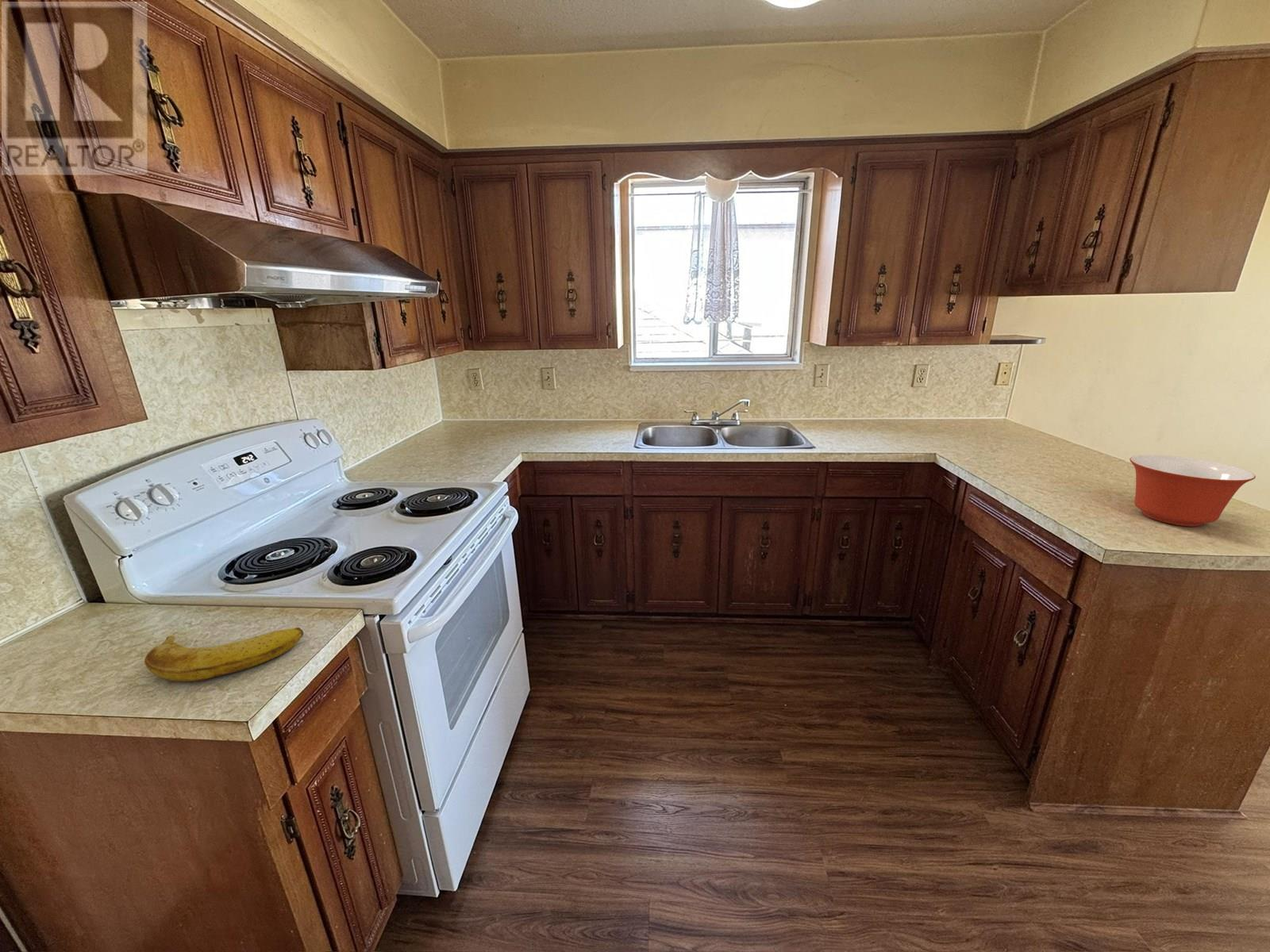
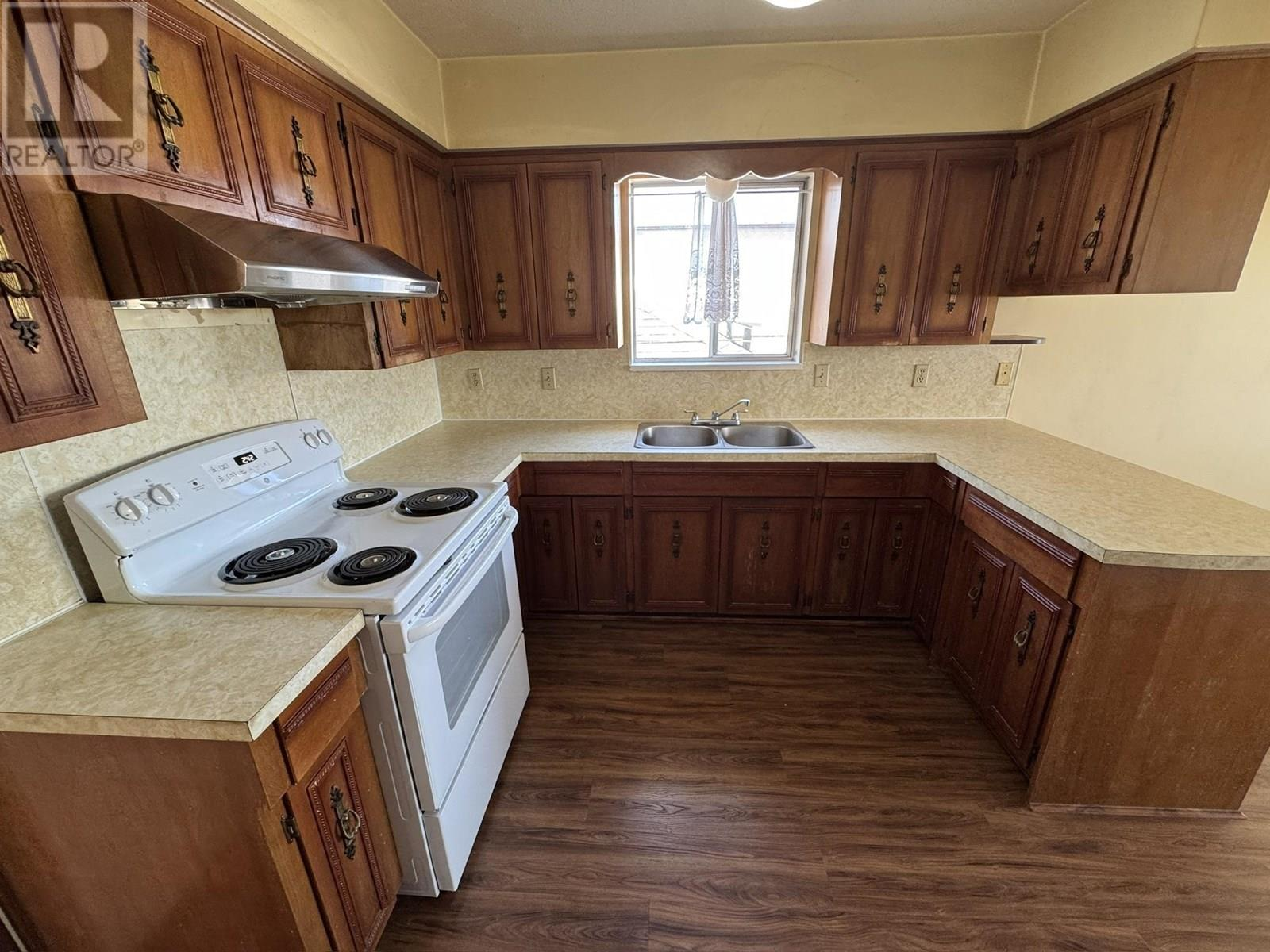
- banana [144,627,305,682]
- mixing bowl [1129,454,1257,528]
